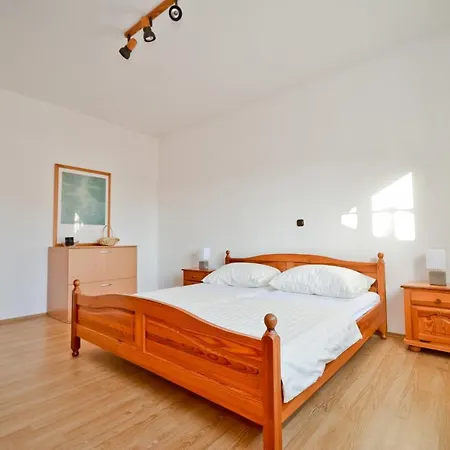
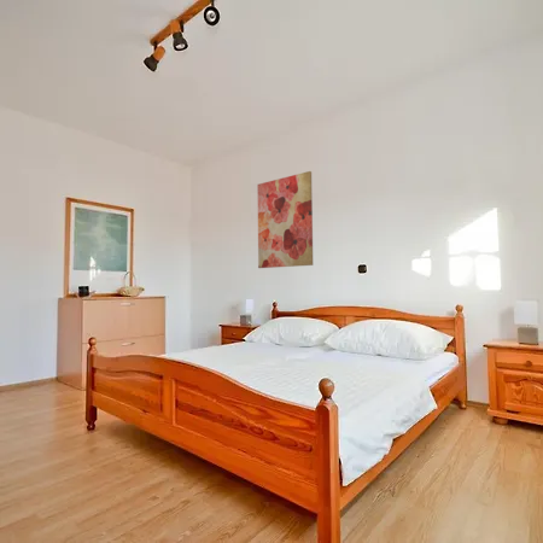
+ wall art [256,170,314,269]
